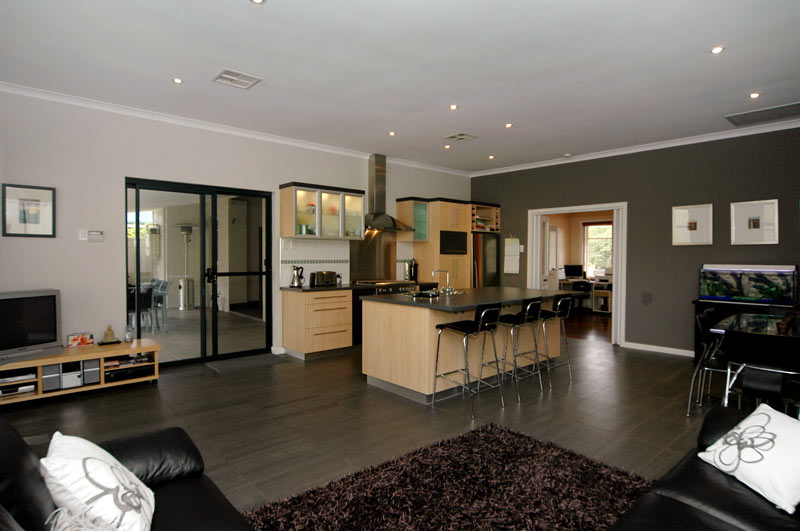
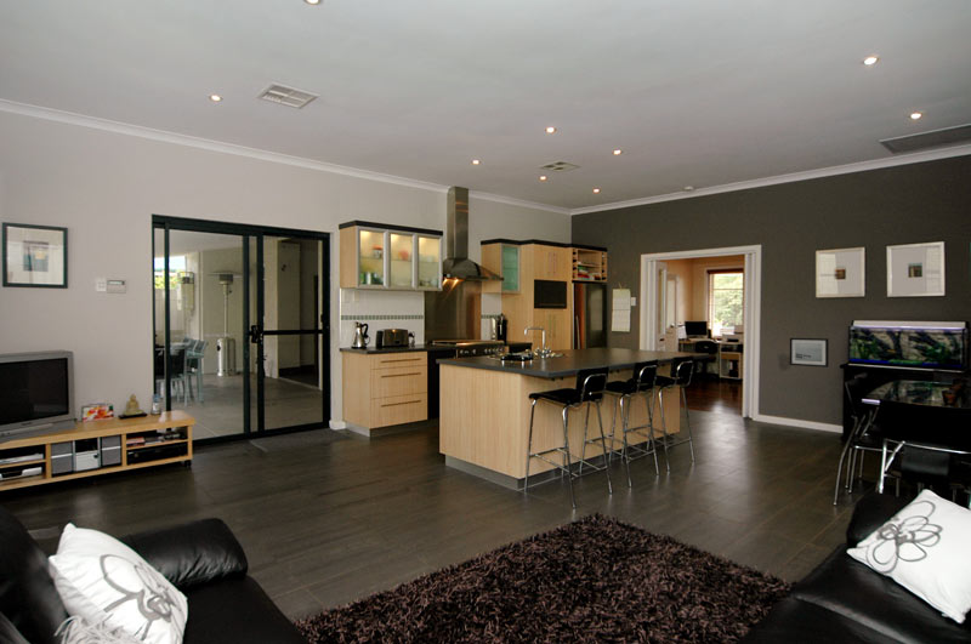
+ wall art [789,337,830,369]
